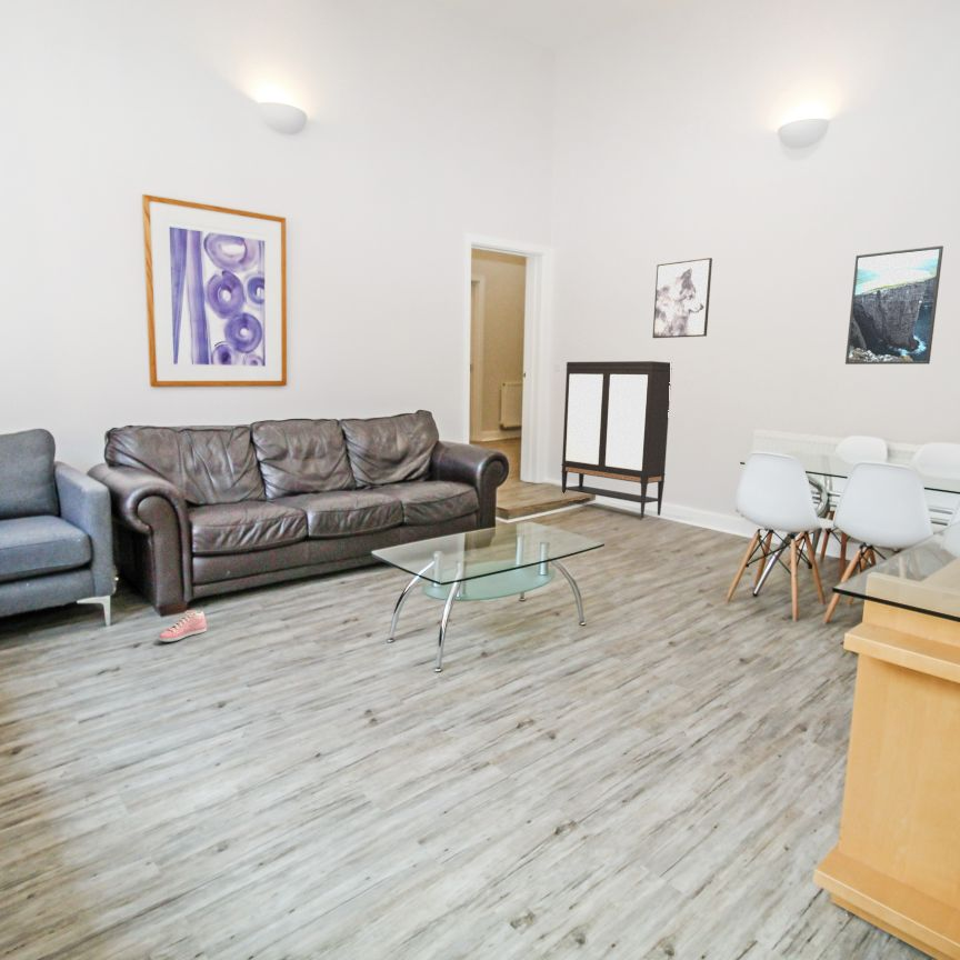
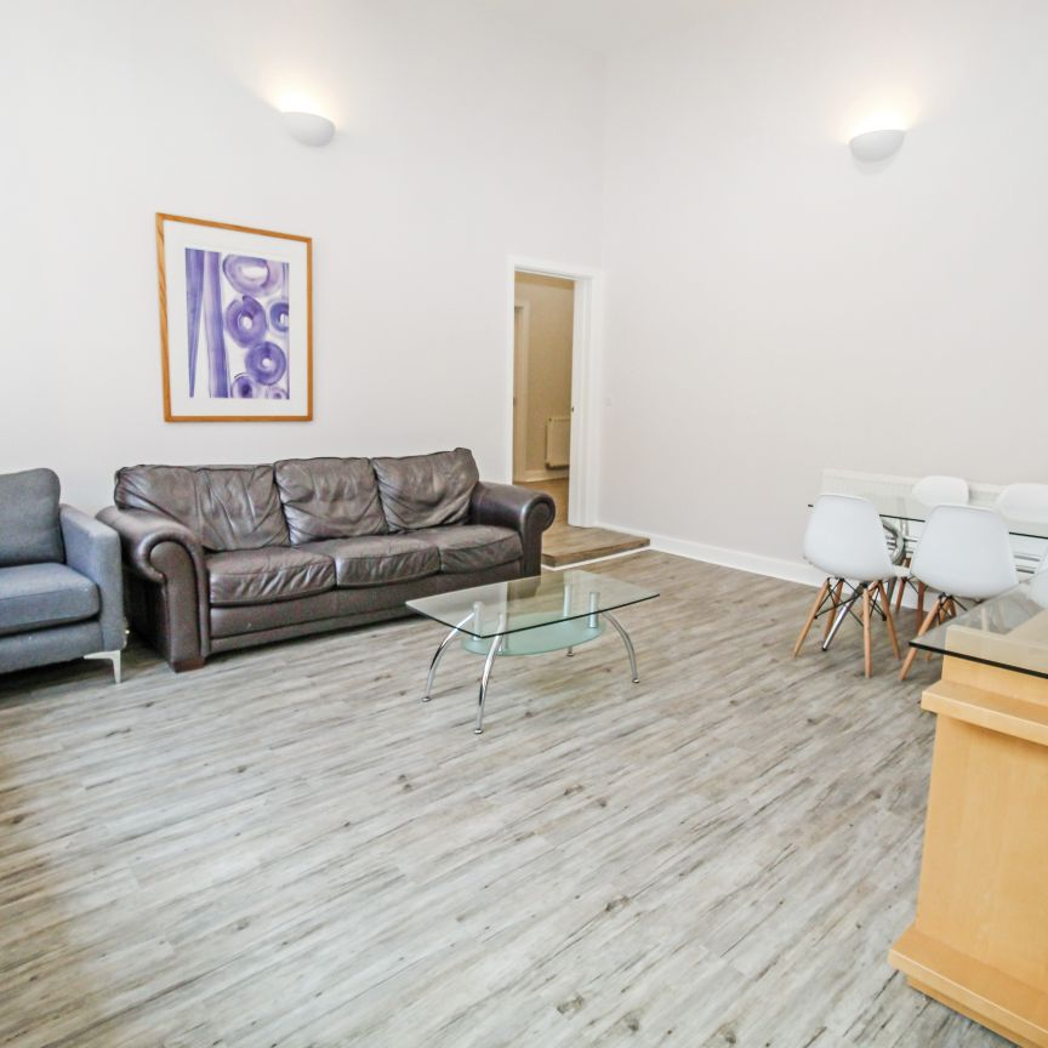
- sneaker [158,609,208,642]
- storage cabinet [560,360,671,520]
- wall art [652,257,713,339]
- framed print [844,244,944,366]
